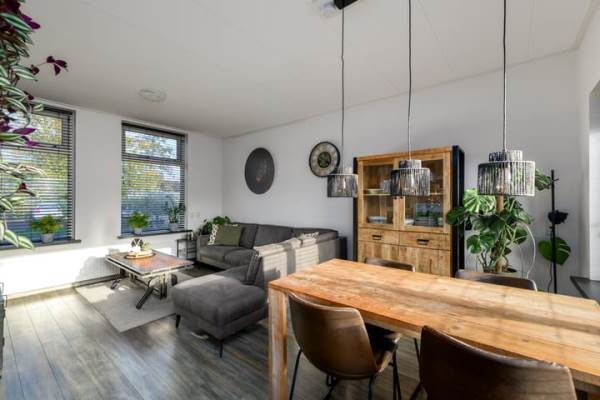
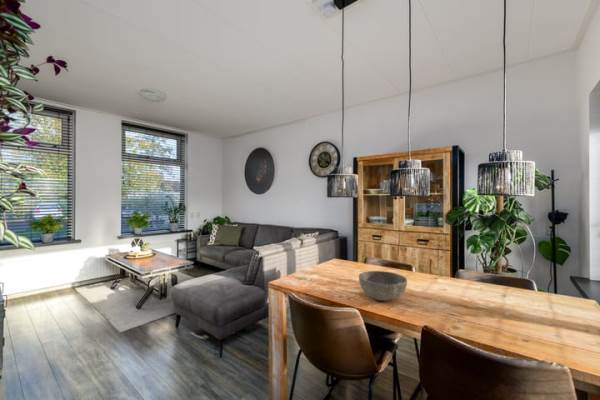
+ bowl [358,270,408,302]
